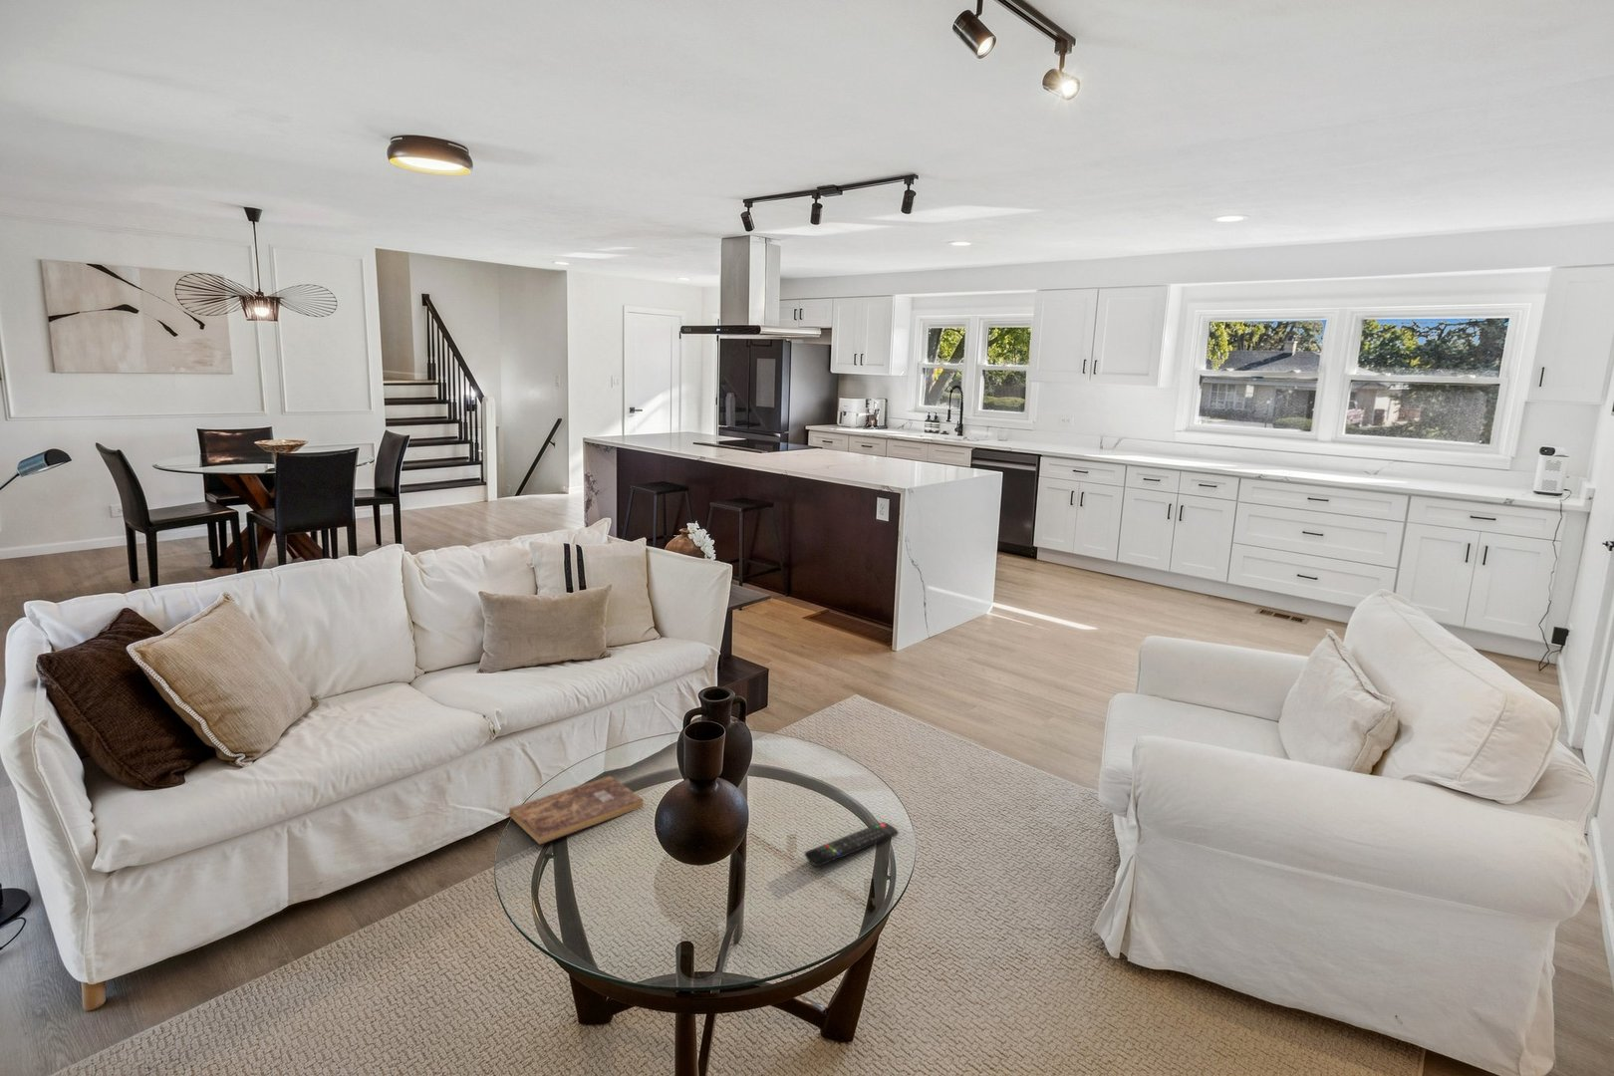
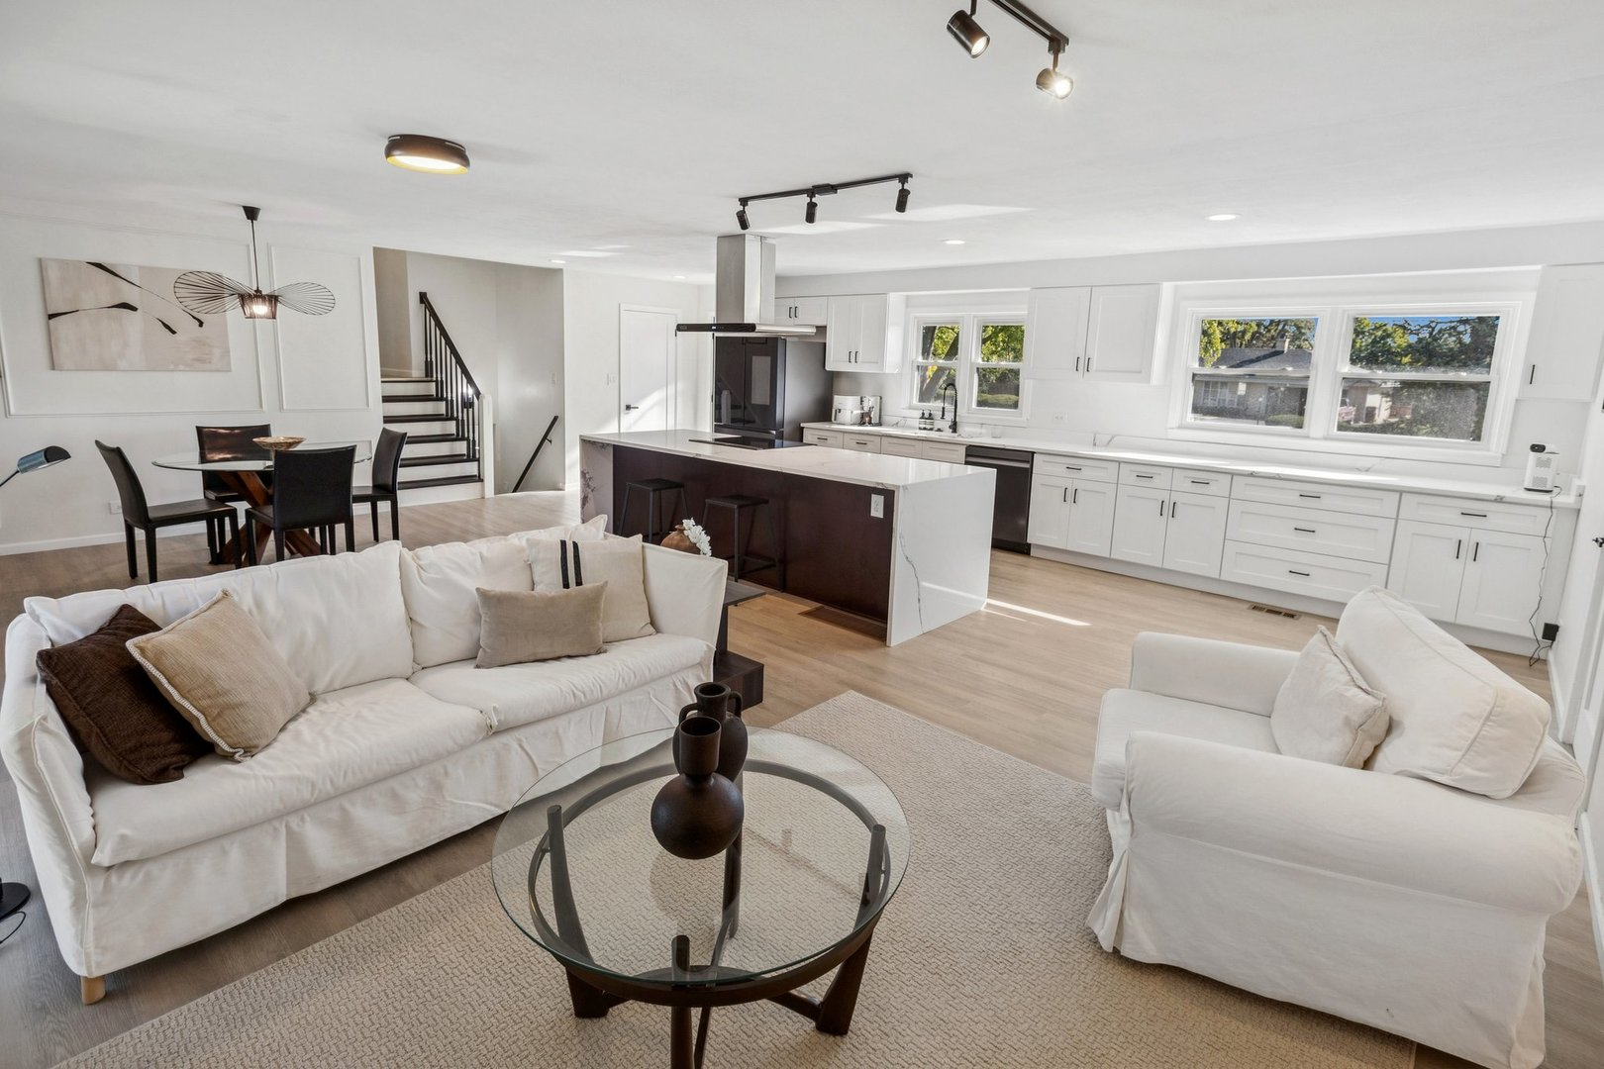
- remote control [805,821,899,867]
- bible [506,775,645,845]
